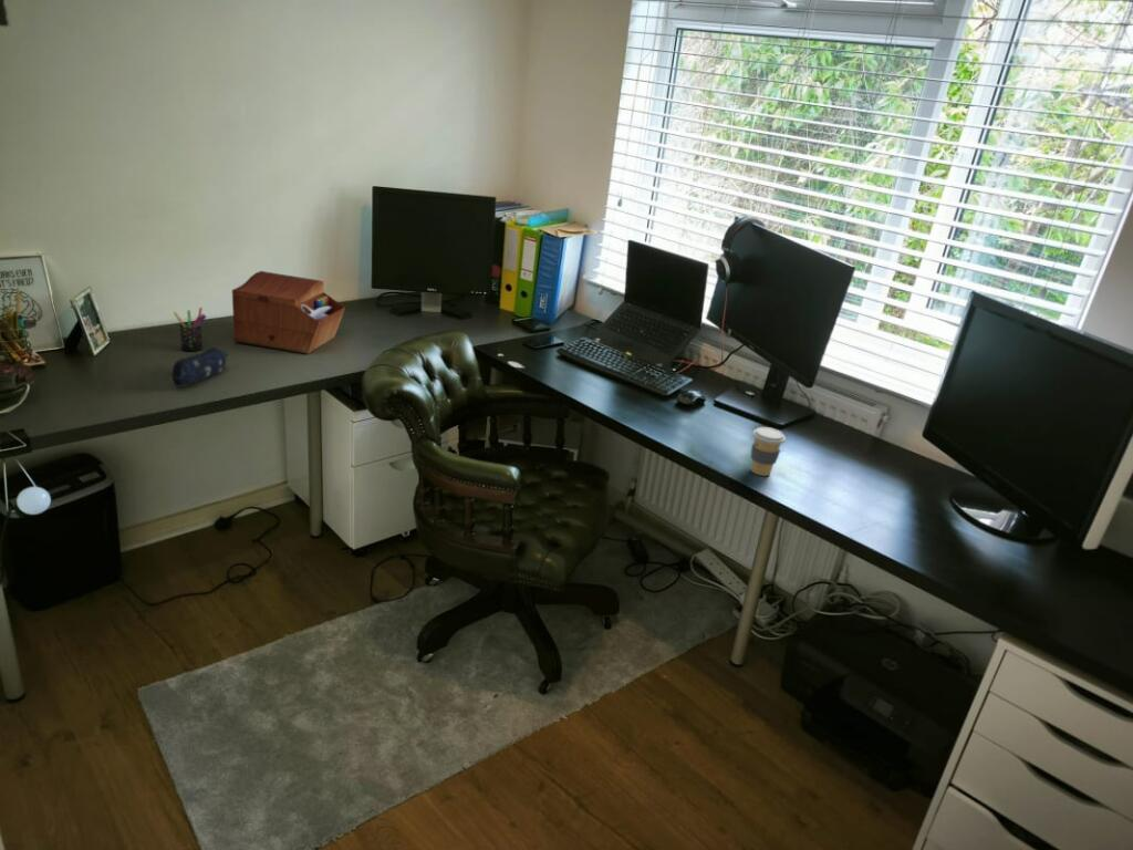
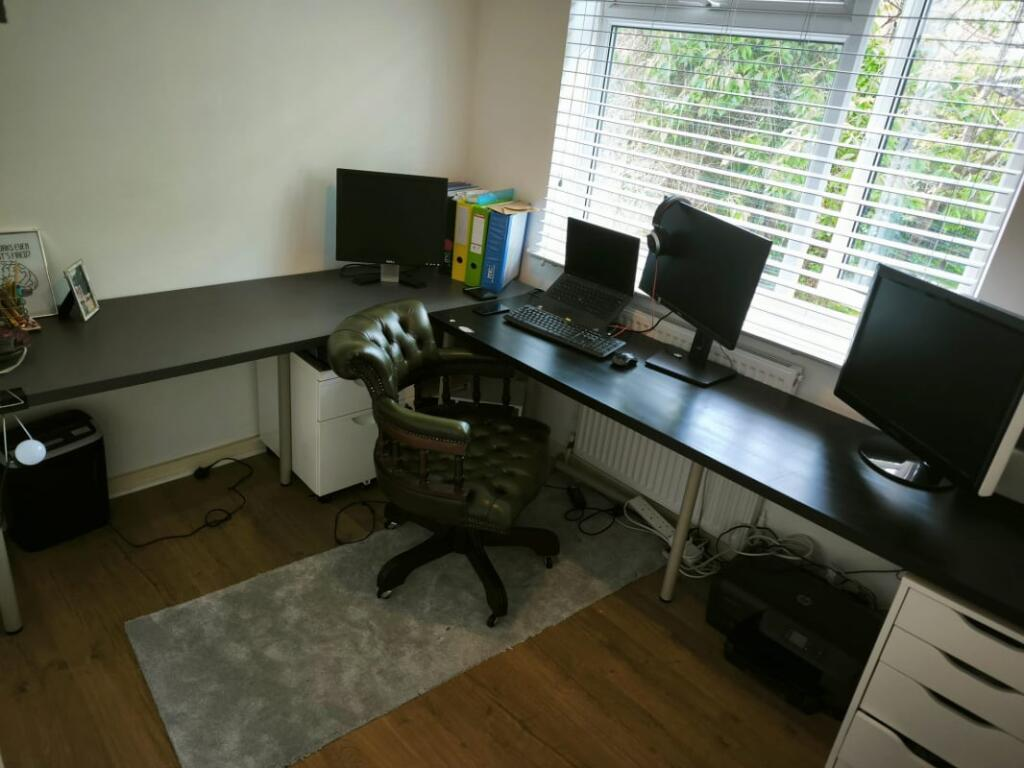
- pen holder [173,307,207,352]
- sewing box [231,270,346,355]
- coffee cup [750,426,787,477]
- pencil case [171,346,229,387]
